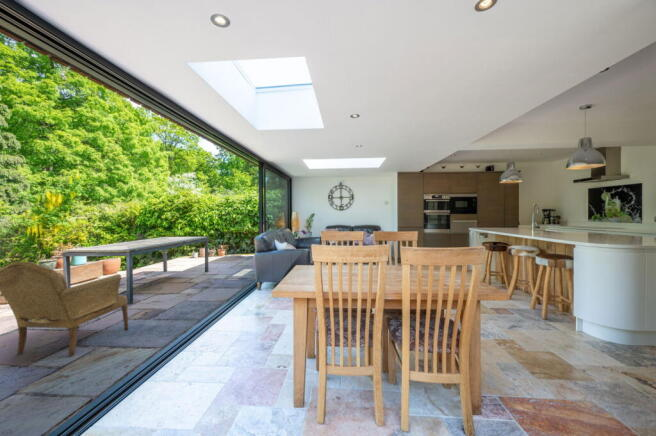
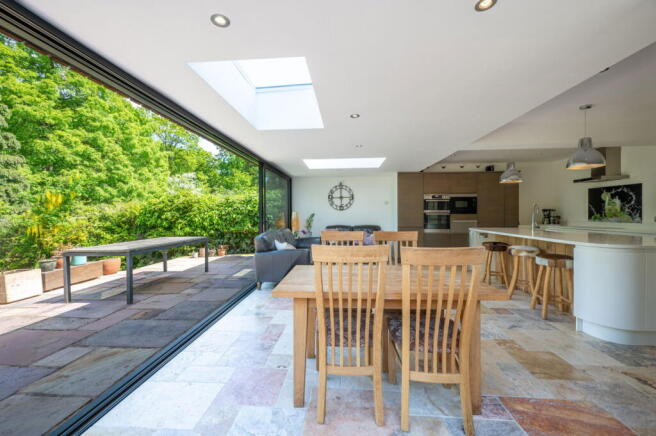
- armchair [0,261,129,357]
